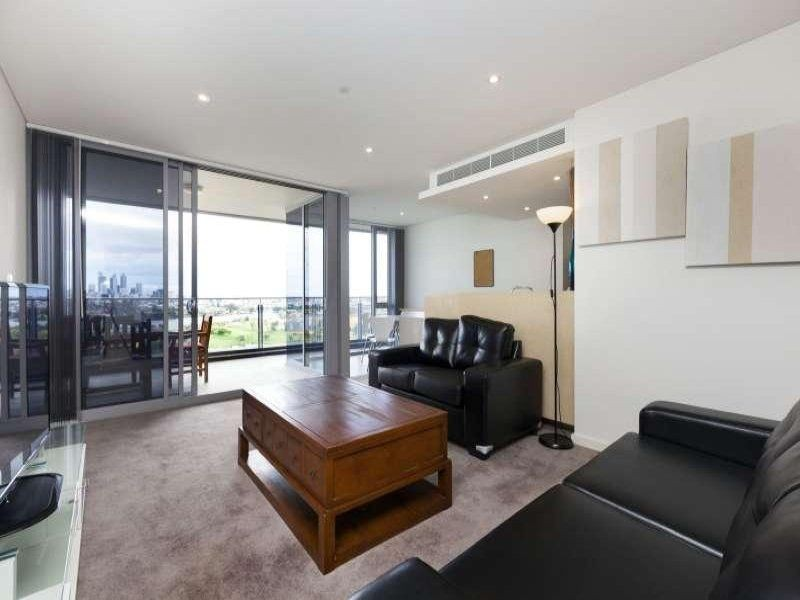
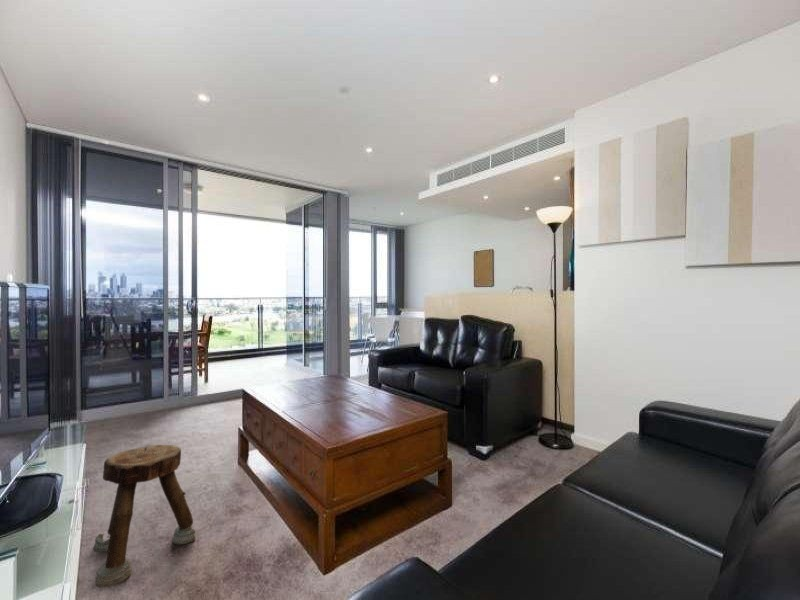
+ stool [92,444,197,589]
